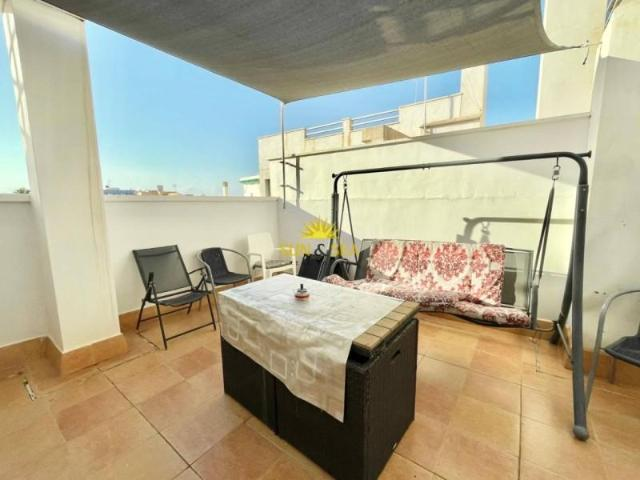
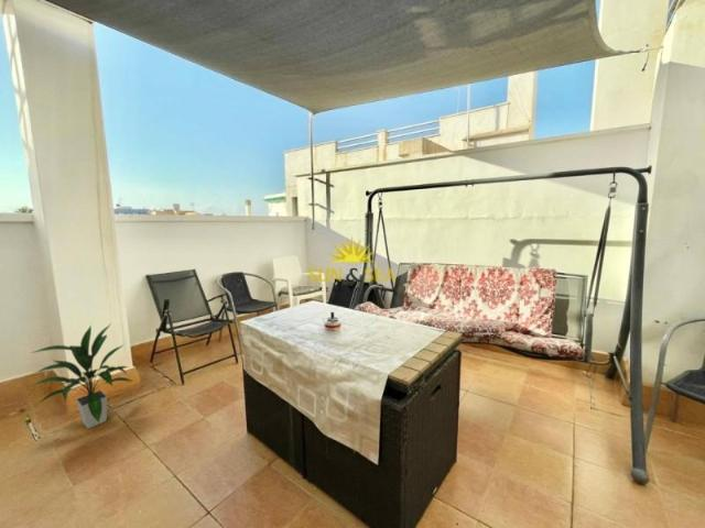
+ indoor plant [29,321,134,429]
